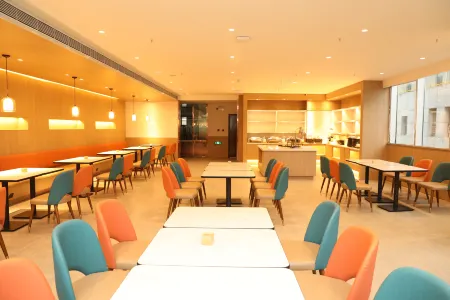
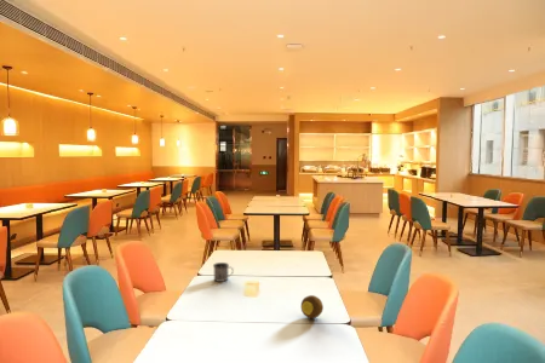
+ mug [212,261,235,283]
+ fruit [300,294,325,319]
